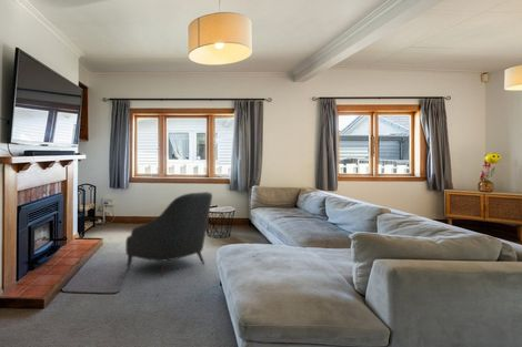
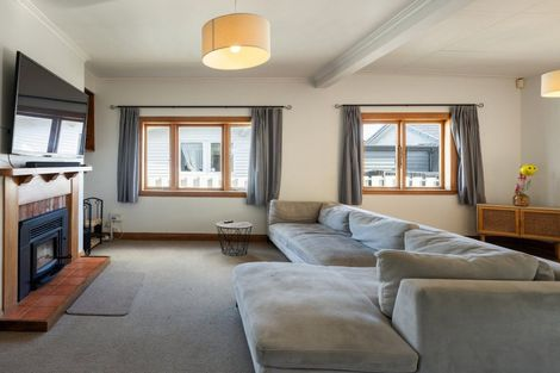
- armchair [124,191,213,278]
